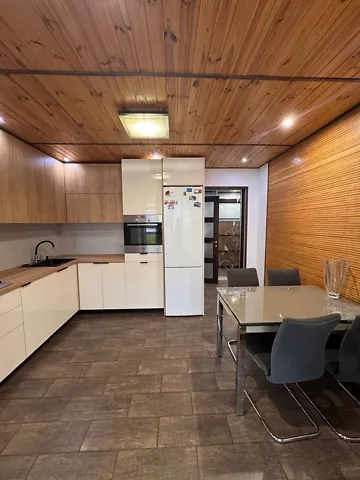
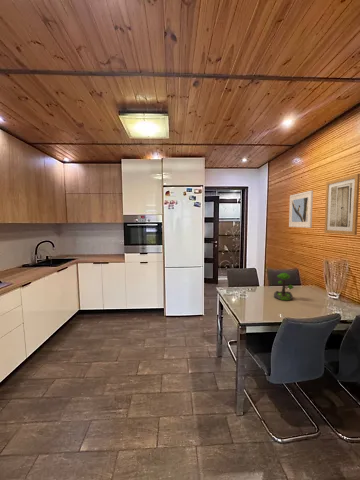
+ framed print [288,190,314,229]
+ plant [273,272,295,301]
+ wall art [323,173,360,236]
